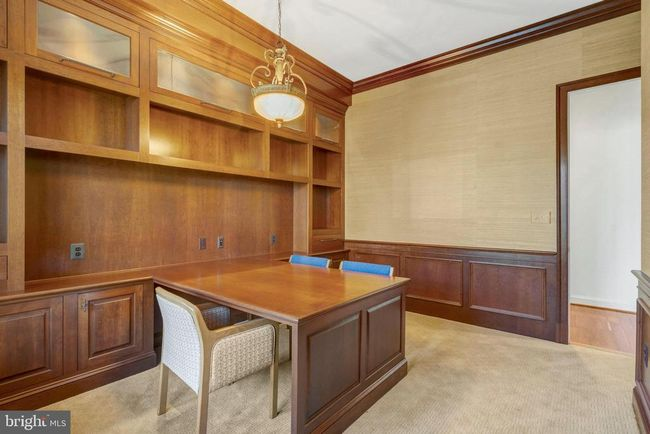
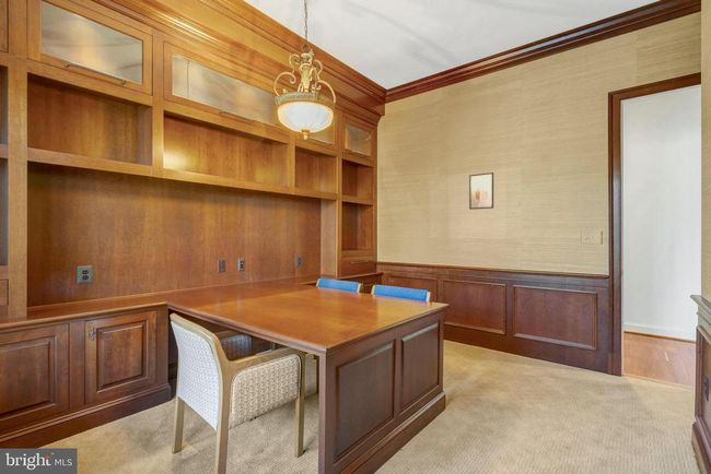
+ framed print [468,171,494,211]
